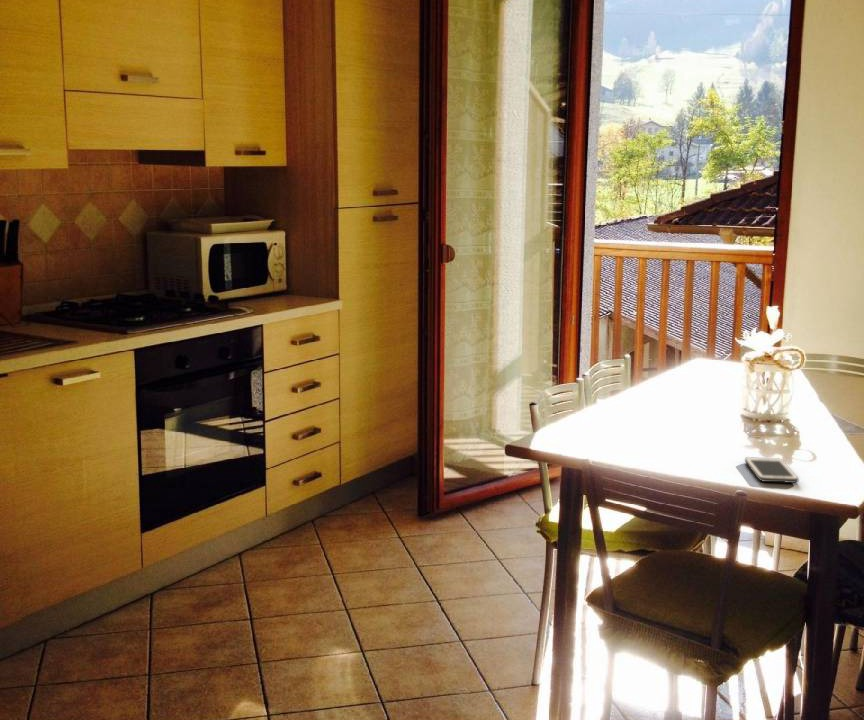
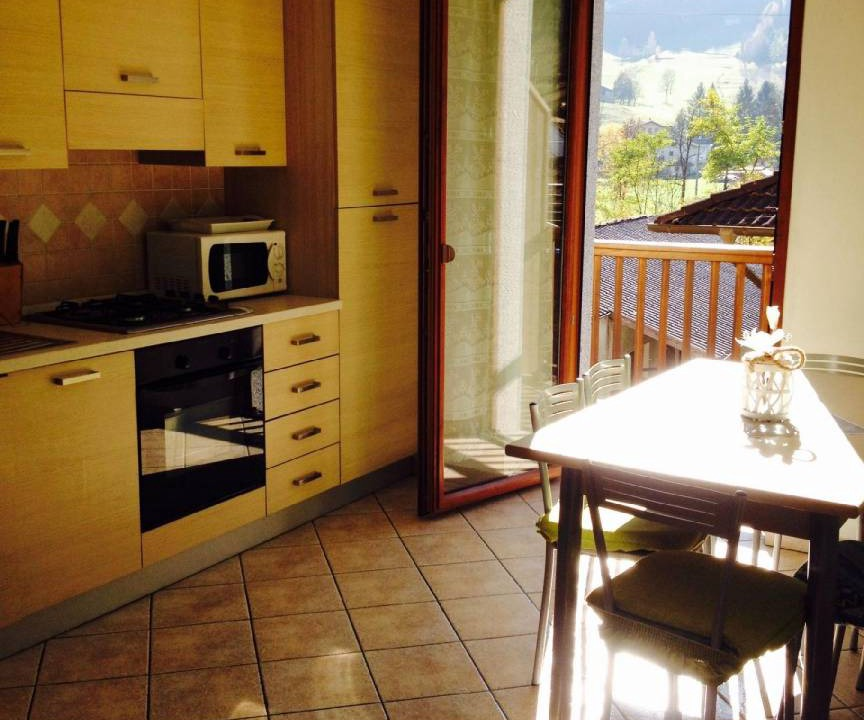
- cell phone [744,456,800,484]
